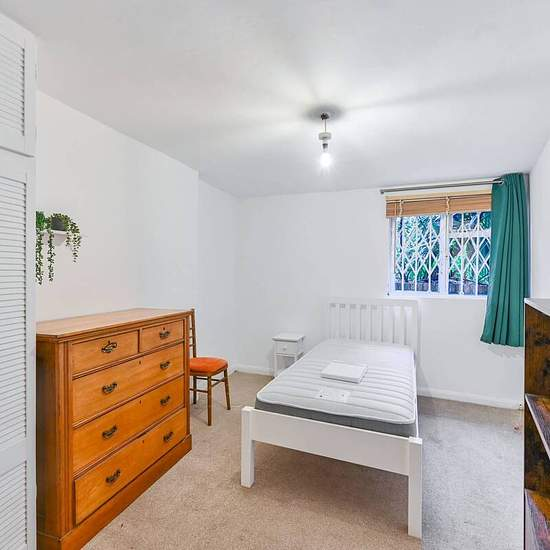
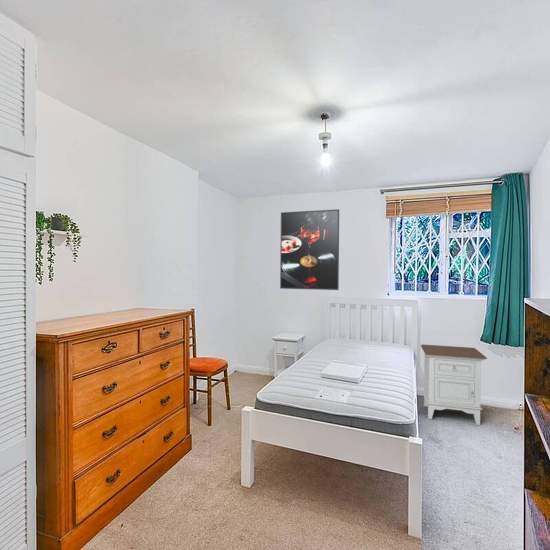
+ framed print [279,208,340,291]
+ nightstand [420,343,488,426]
